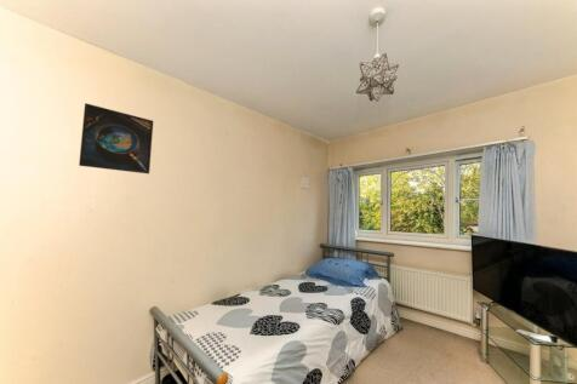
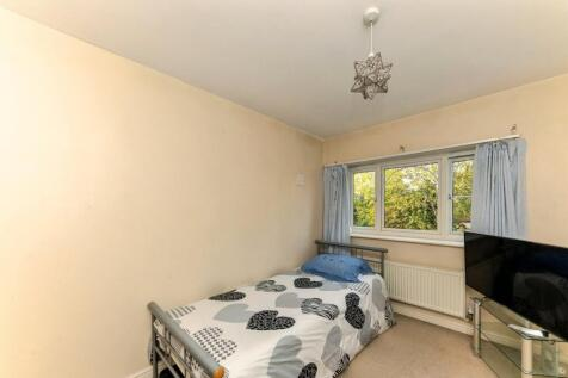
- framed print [78,102,154,174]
